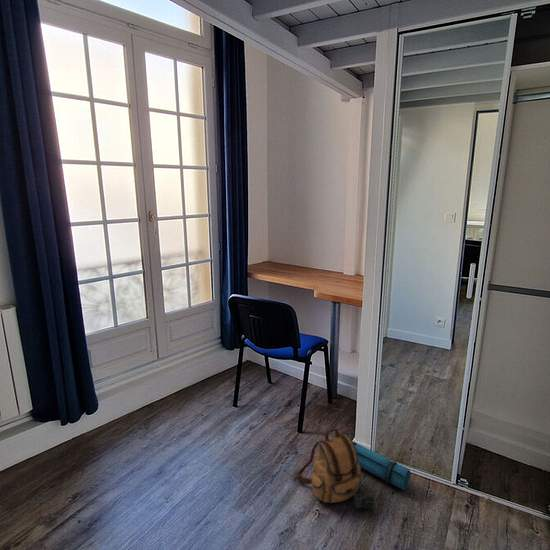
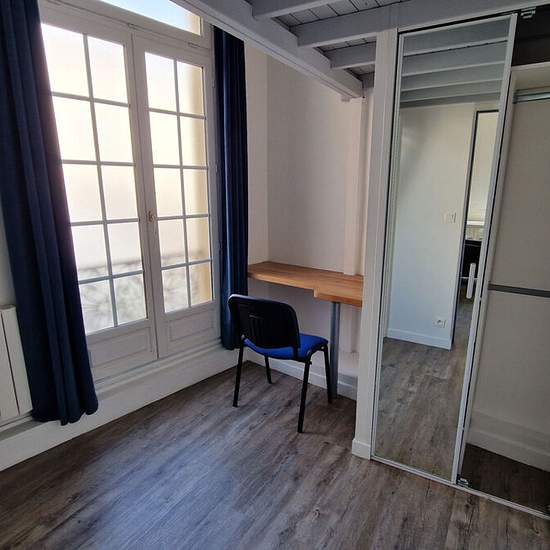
- backpack [295,427,411,510]
